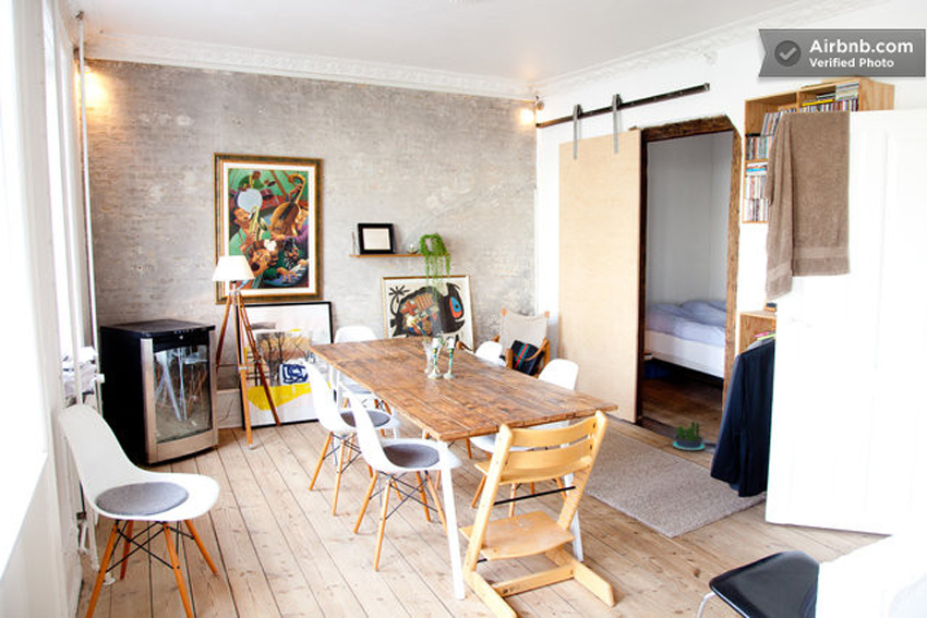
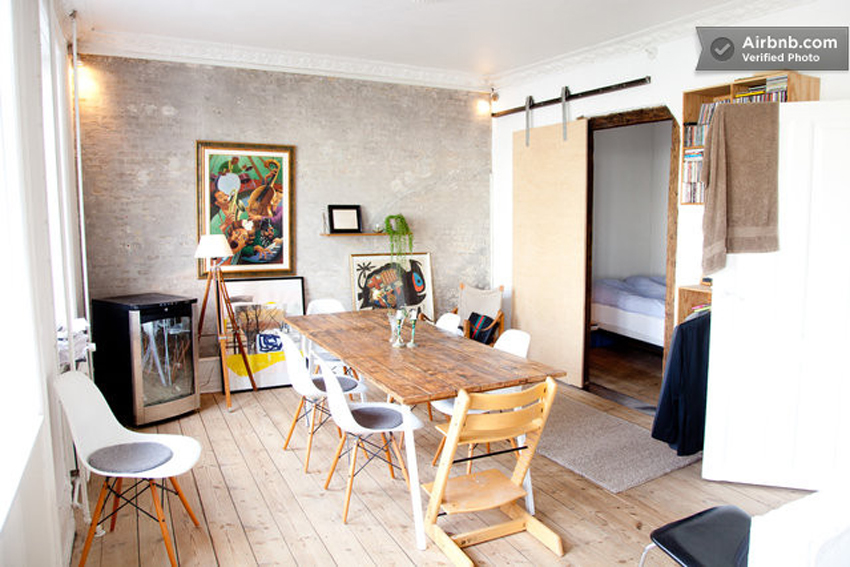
- potted plant [671,421,707,451]
